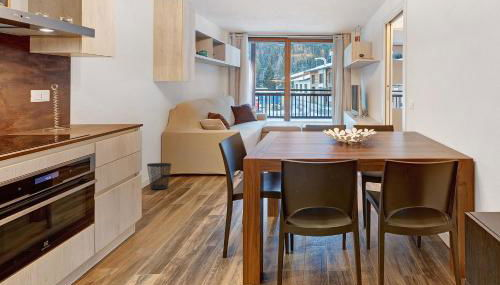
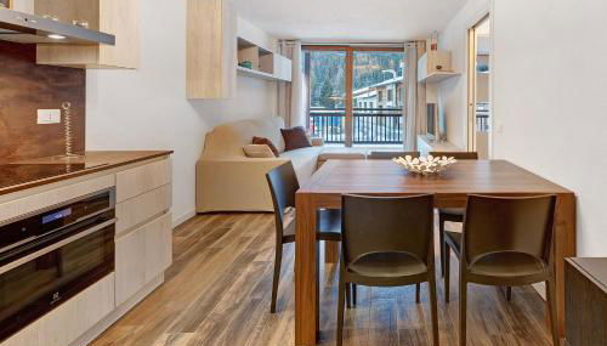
- wastebasket [146,162,172,190]
